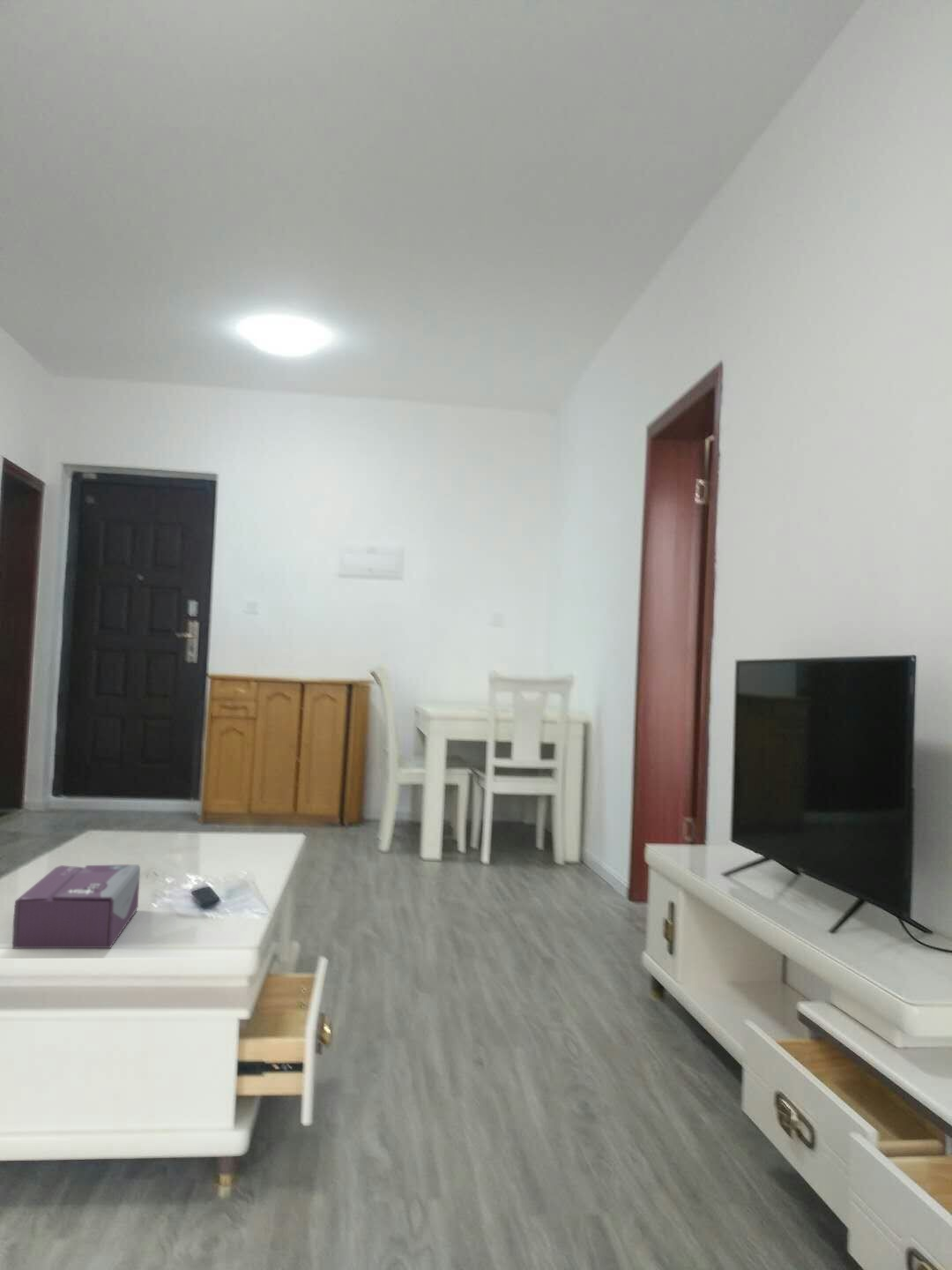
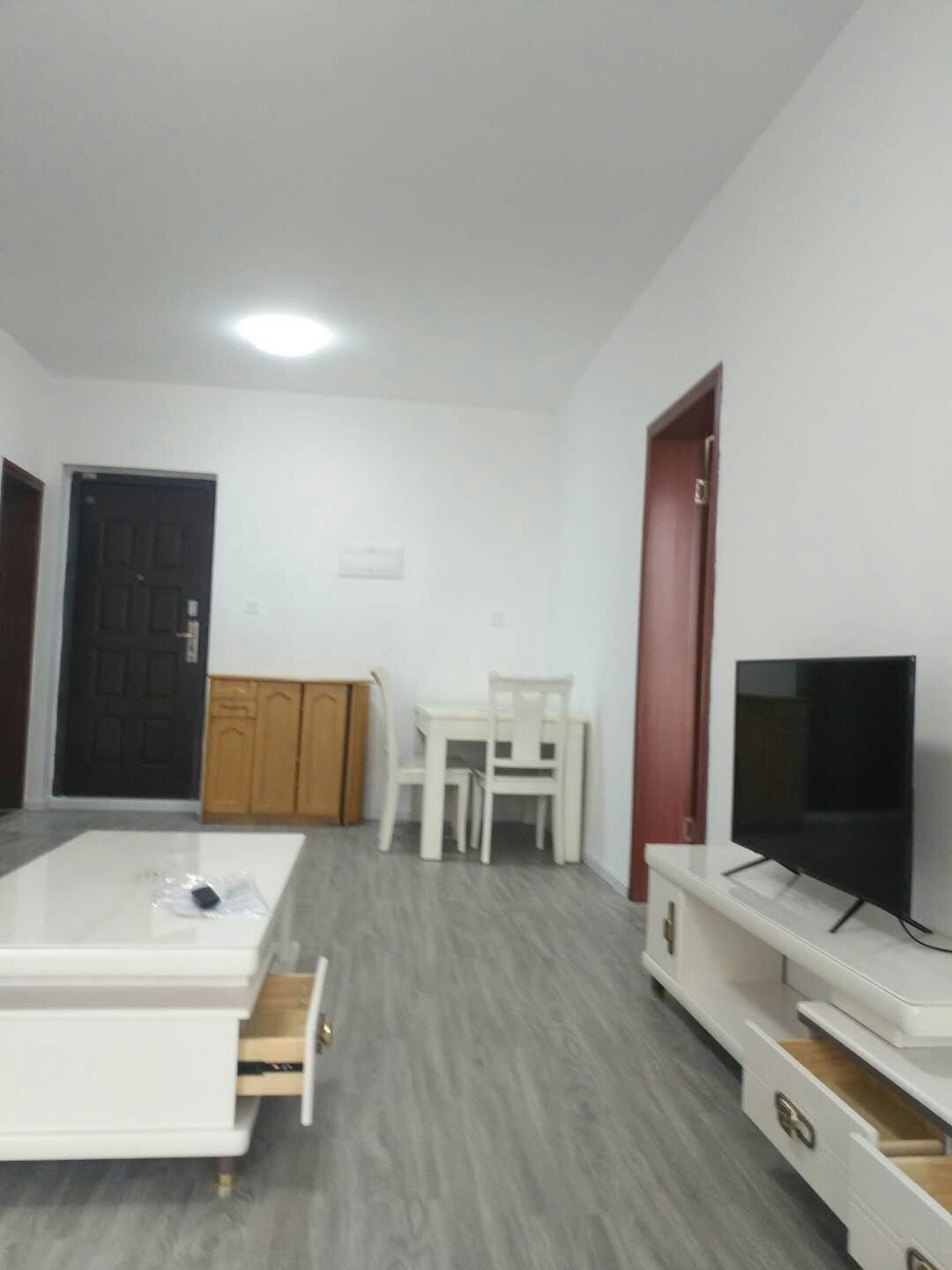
- tissue box [11,863,141,949]
